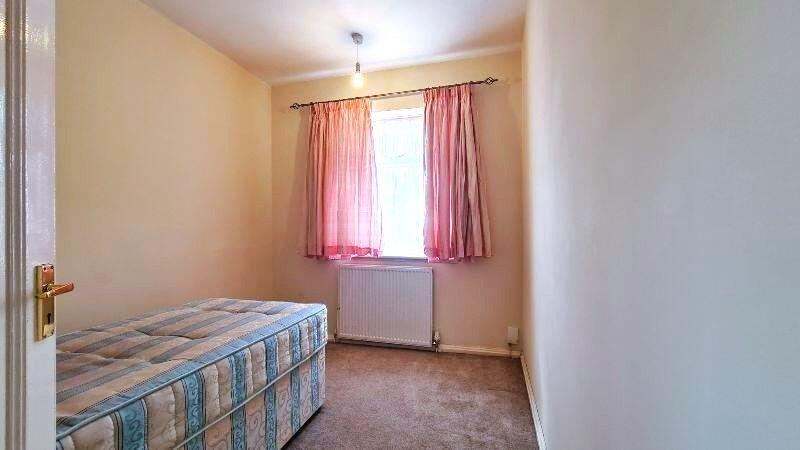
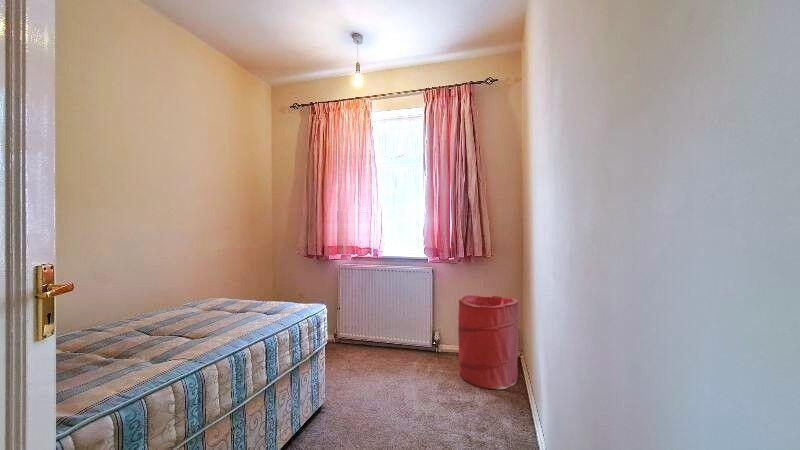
+ laundry hamper [457,294,520,390]
